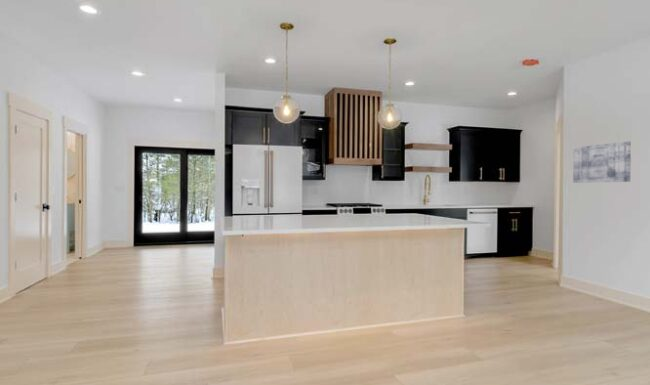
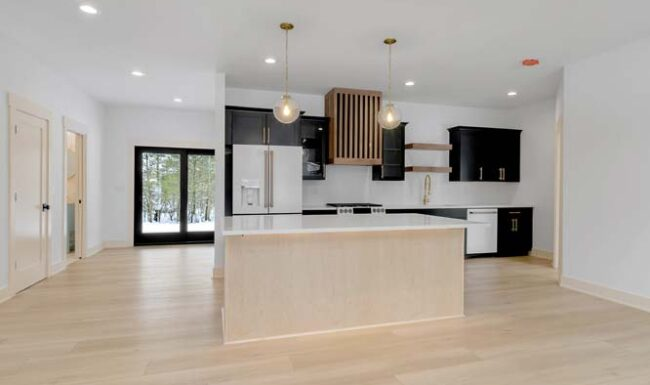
- wall art [572,140,632,184]
